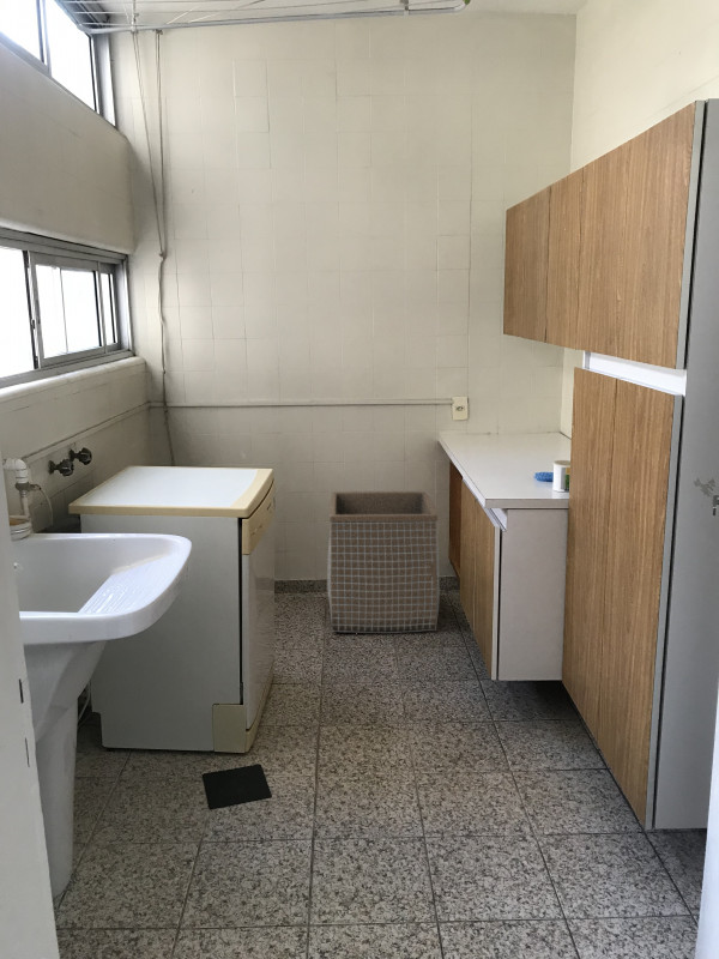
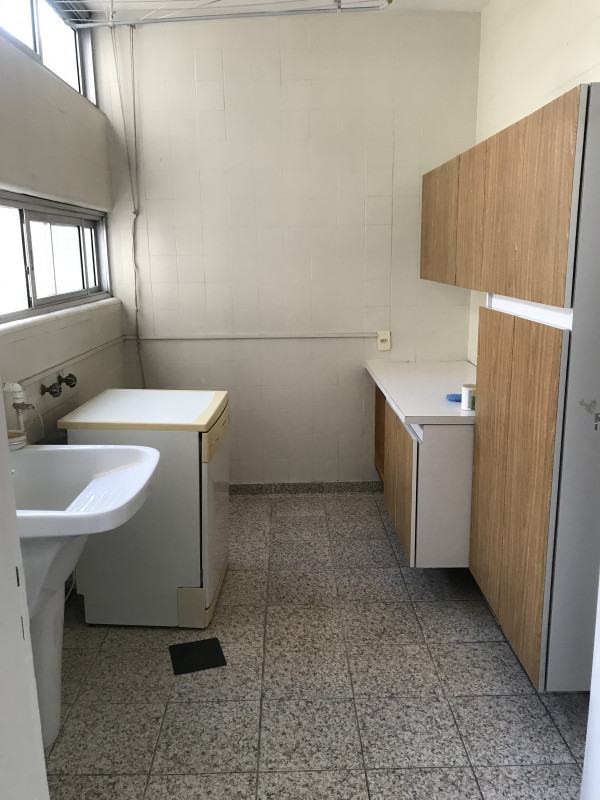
- laundry basket [326,490,440,634]
